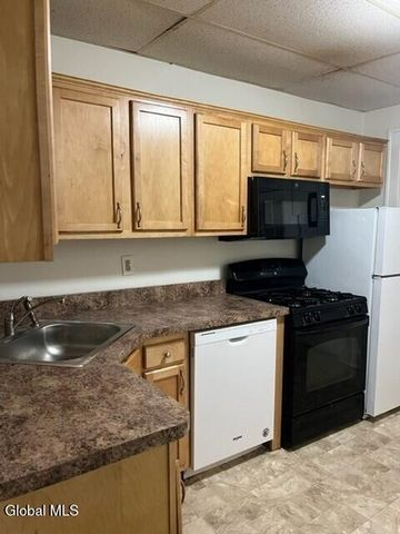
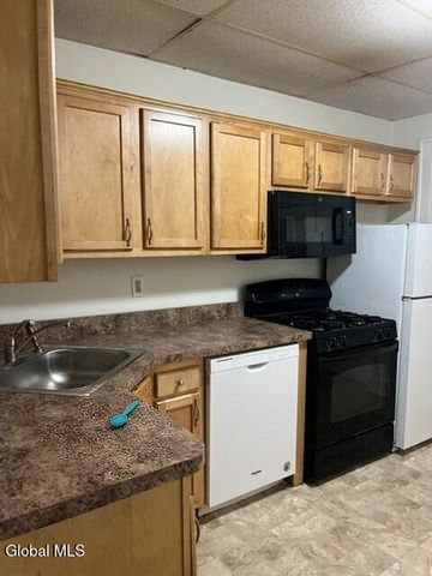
+ spoon [109,400,140,427]
